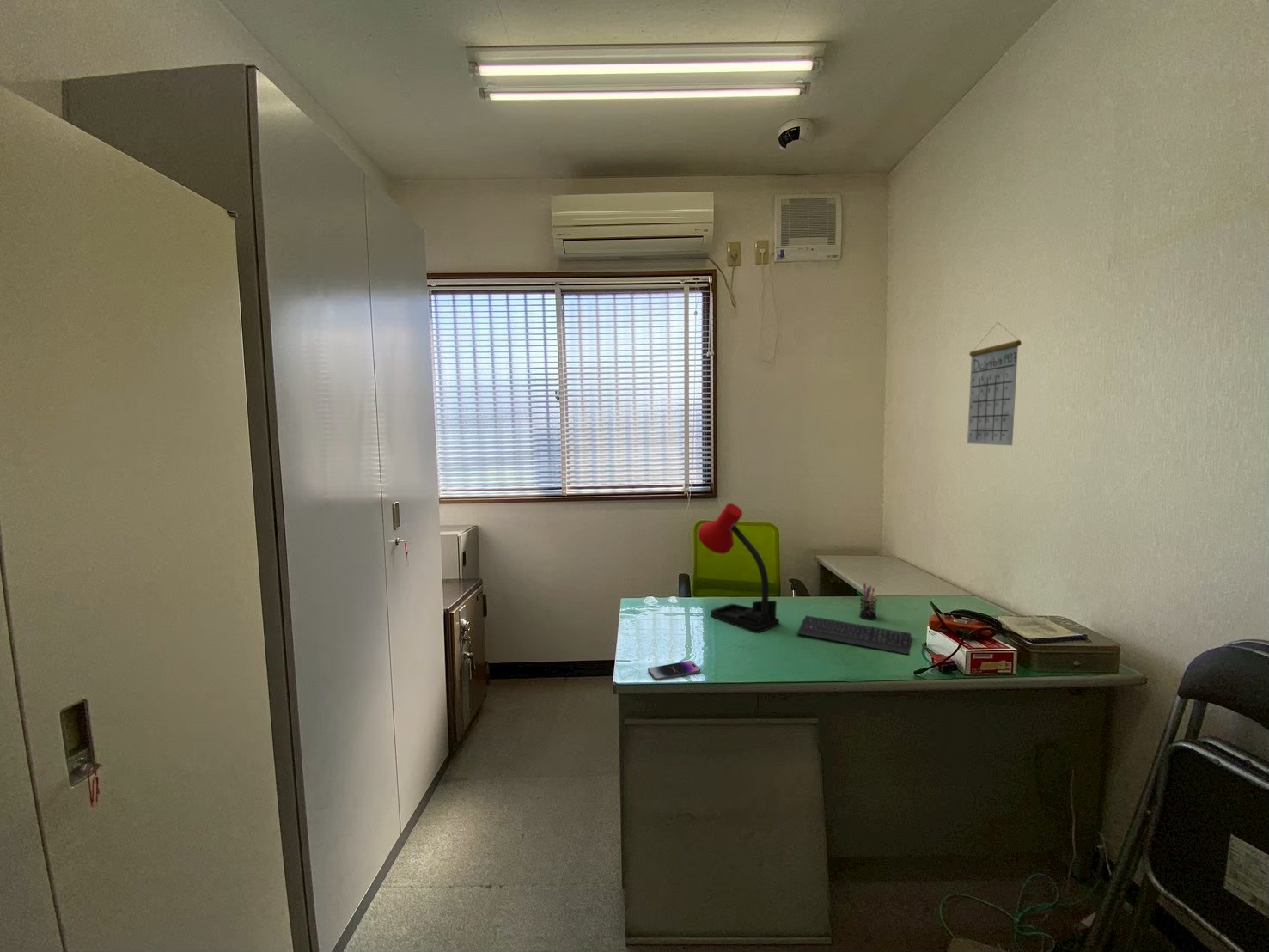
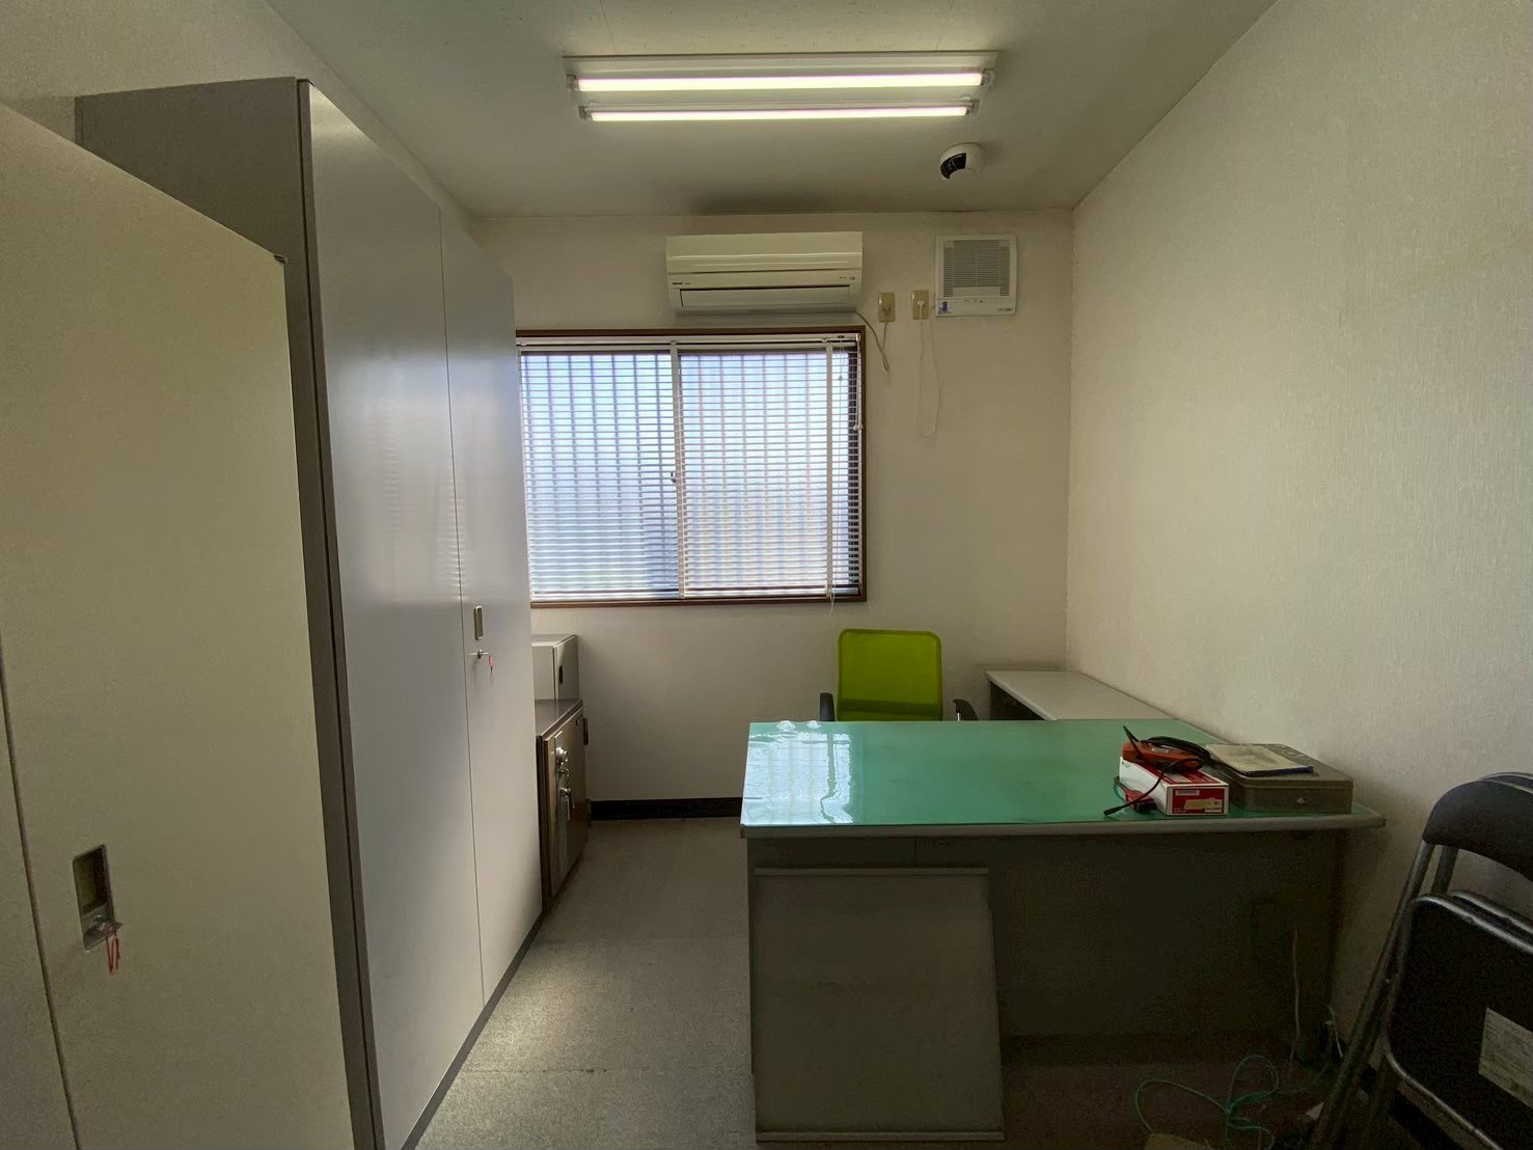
- pen holder [856,583,878,620]
- keyboard [796,614,912,656]
- desk lamp [697,503,780,634]
- calendar [967,321,1022,446]
- smartphone [647,660,701,681]
